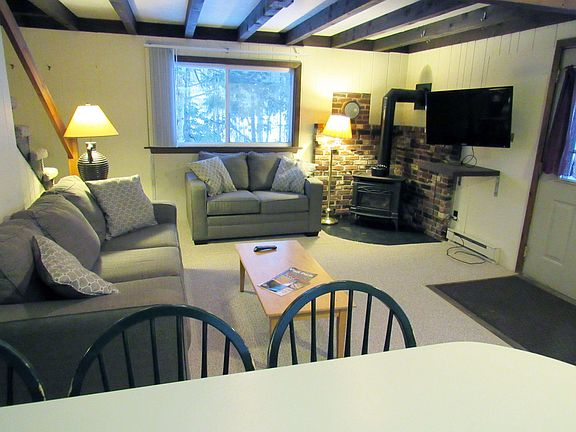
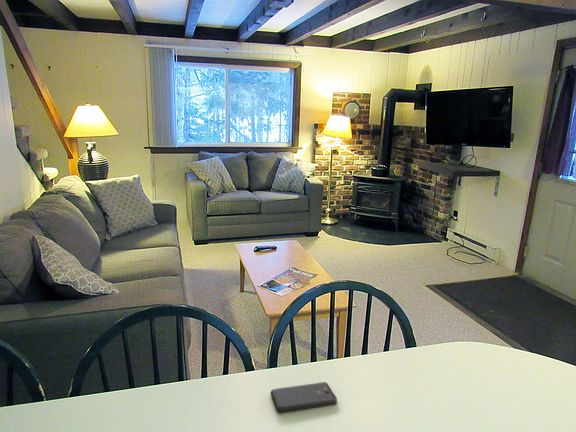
+ smartphone [269,381,338,414]
